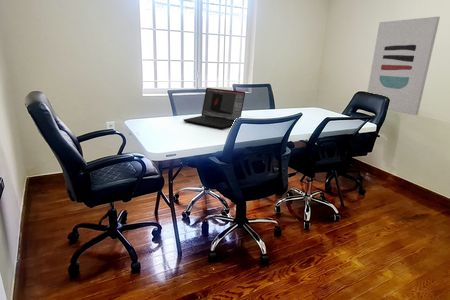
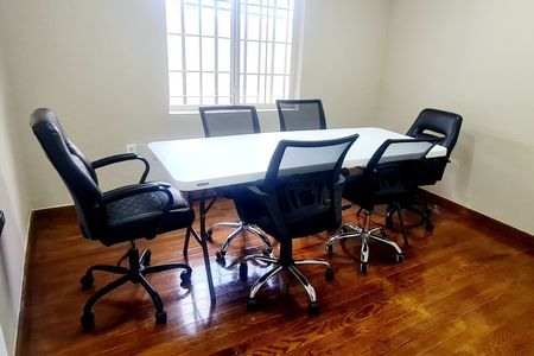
- laptop [183,87,246,129]
- wall art [366,16,441,116]
